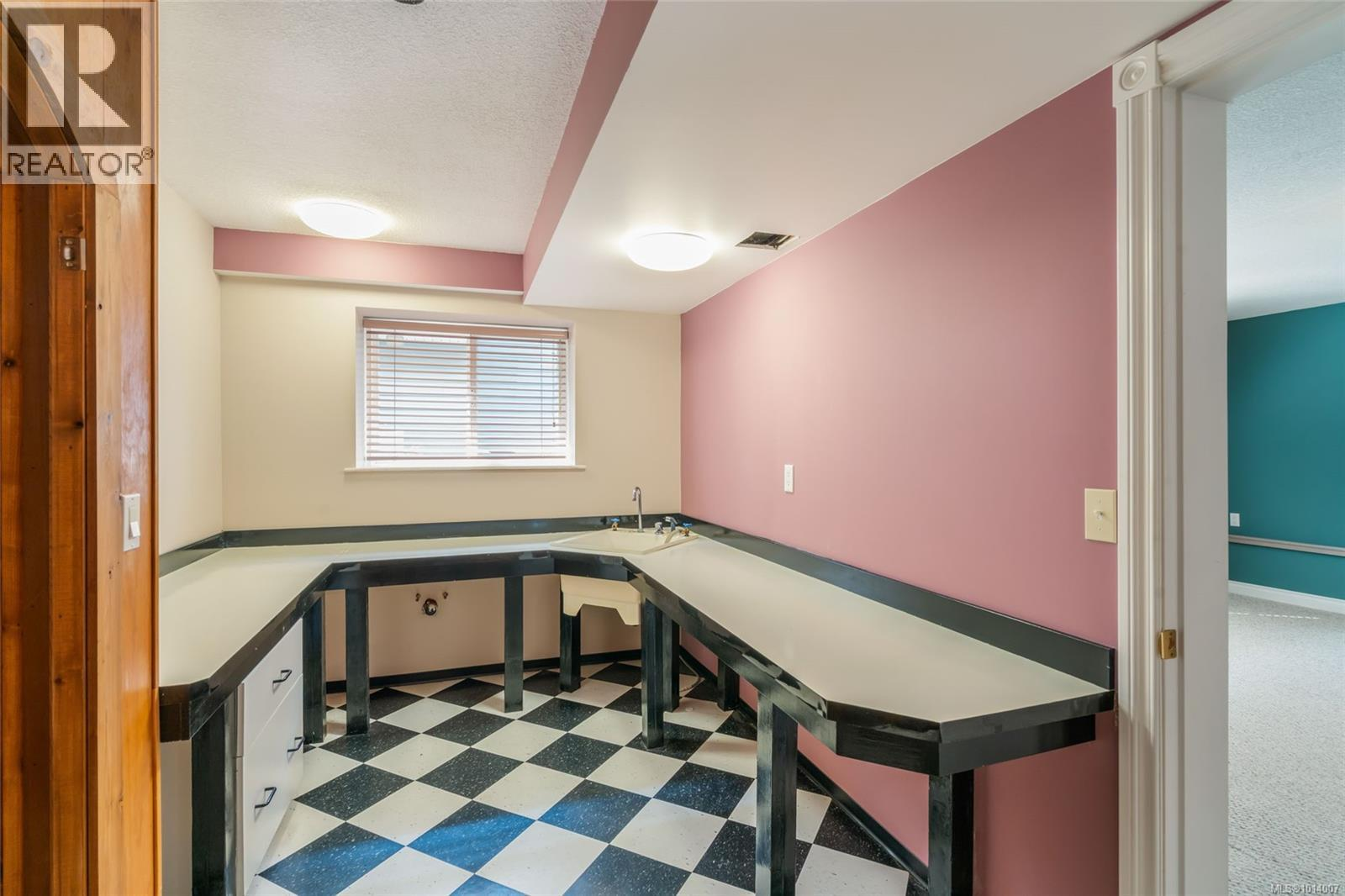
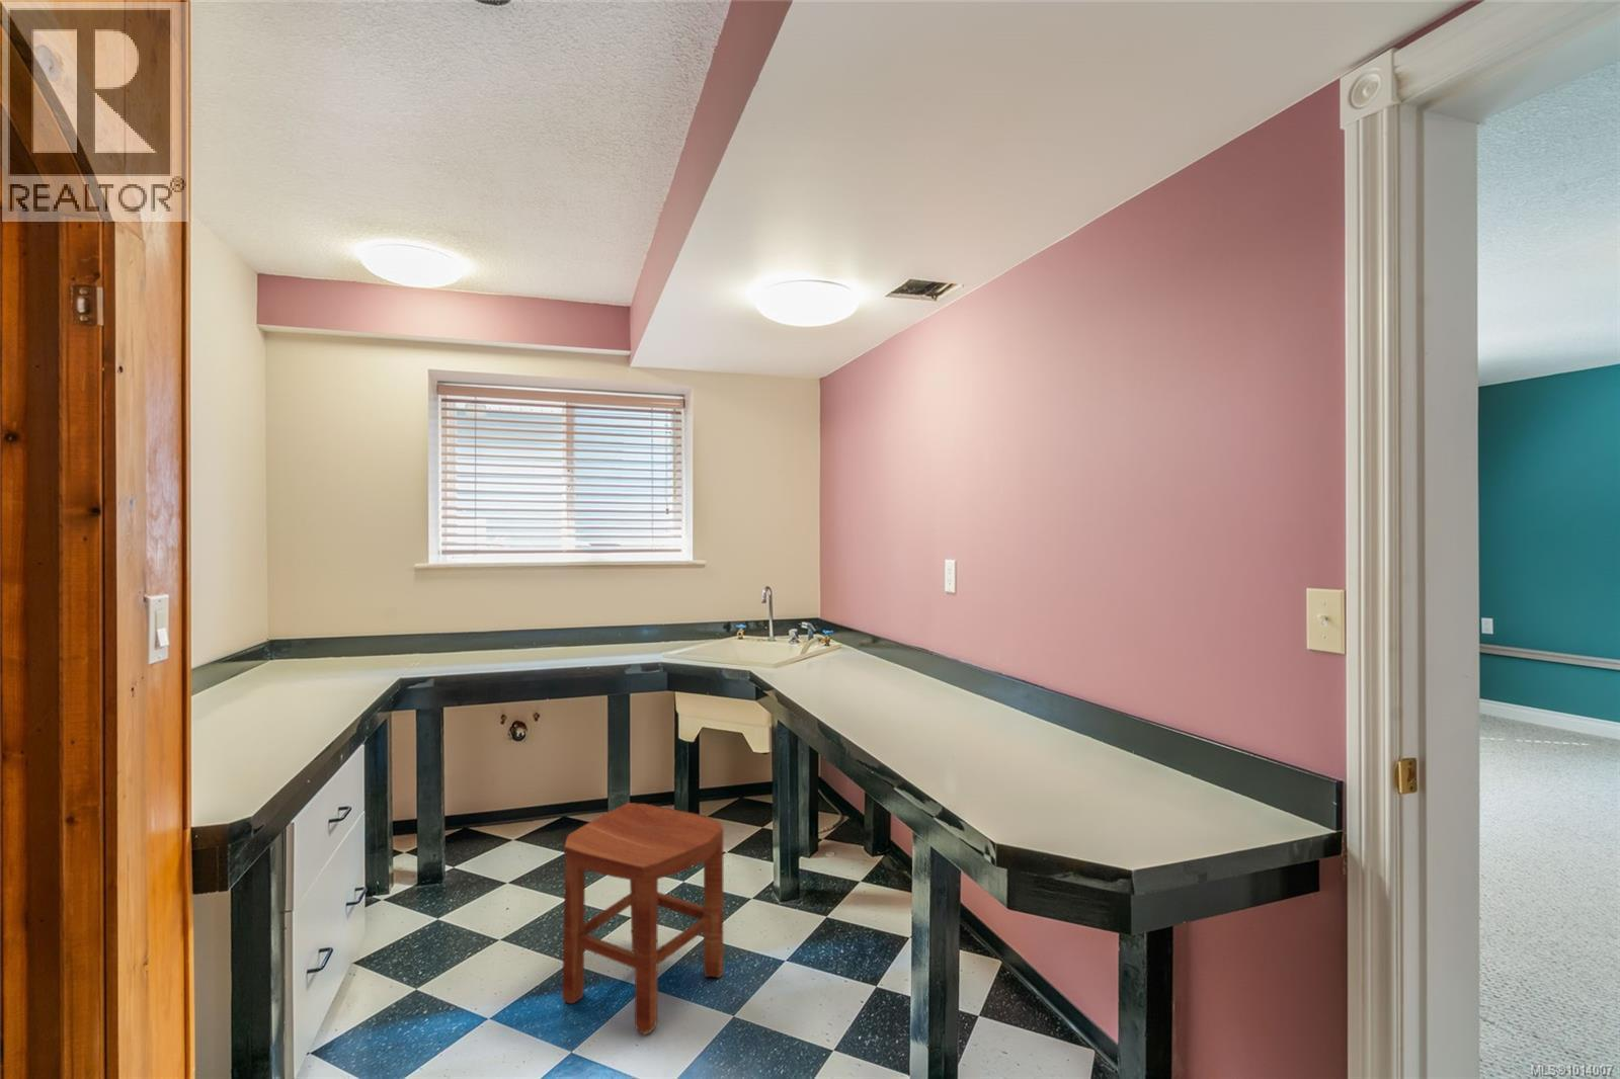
+ stool [561,802,724,1036]
